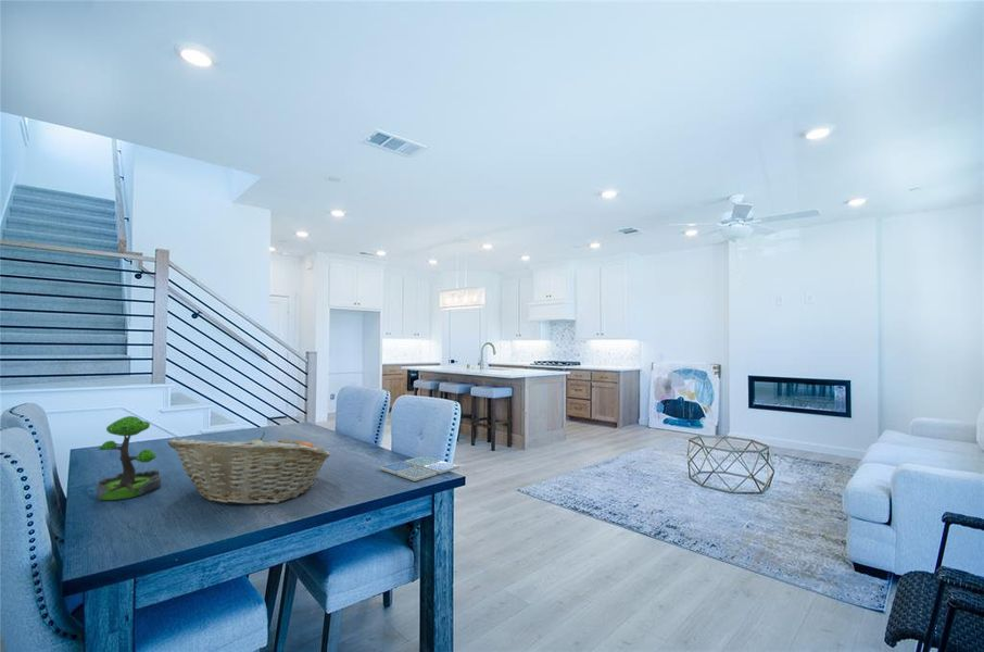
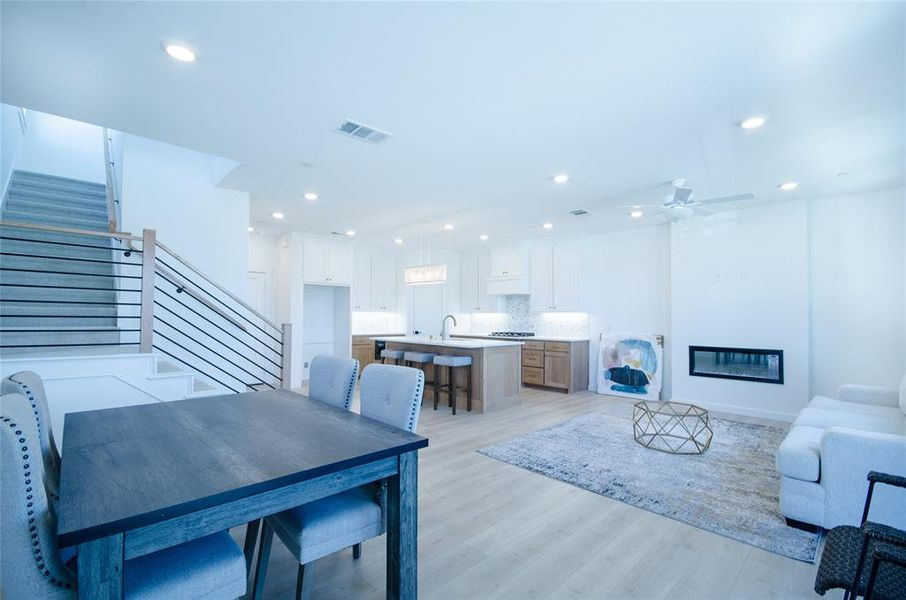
- fruit basket [167,431,332,506]
- plant [96,415,162,501]
- drink coaster [378,455,461,482]
